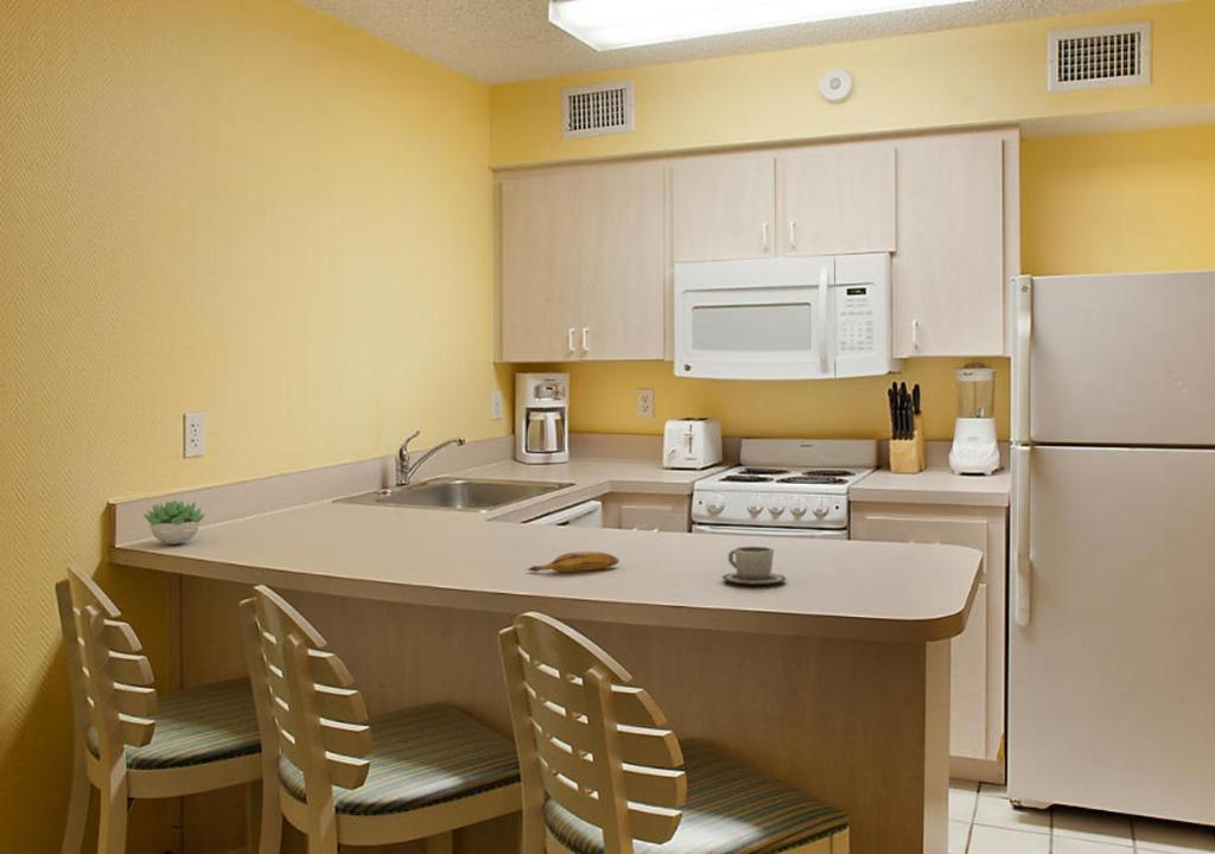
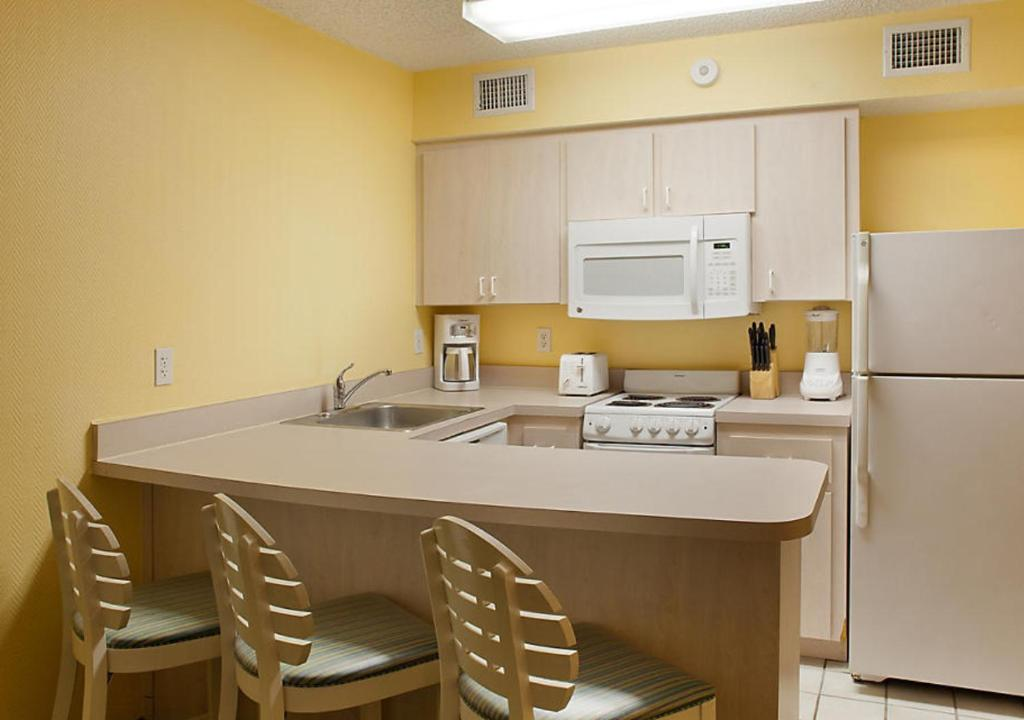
- banana [526,550,621,573]
- succulent plant [142,499,206,546]
- cup [720,546,788,586]
